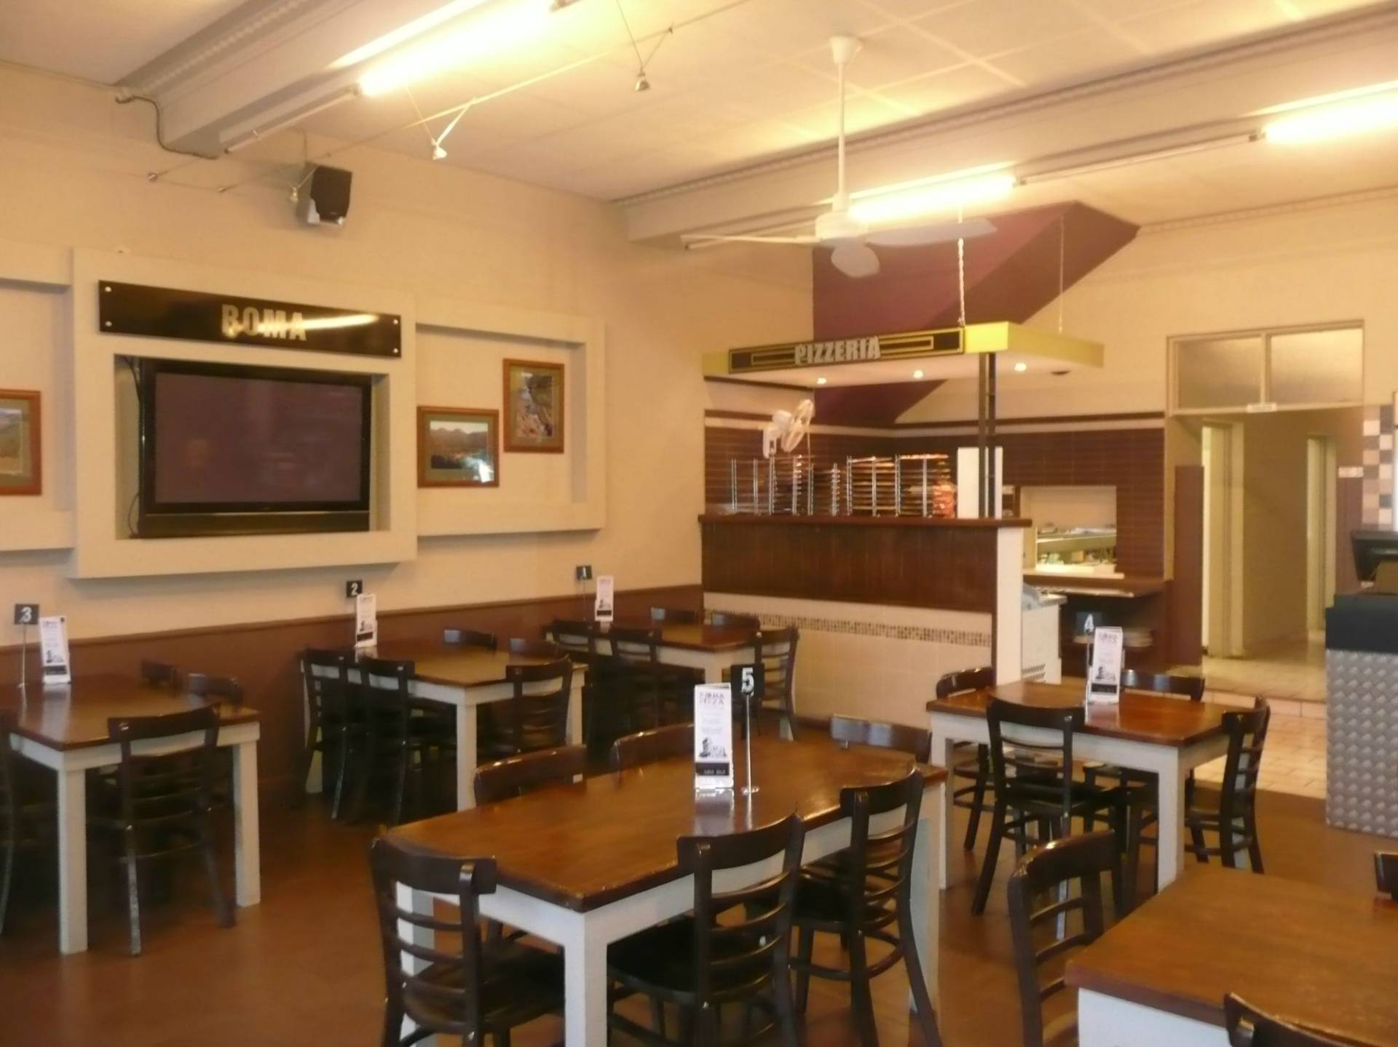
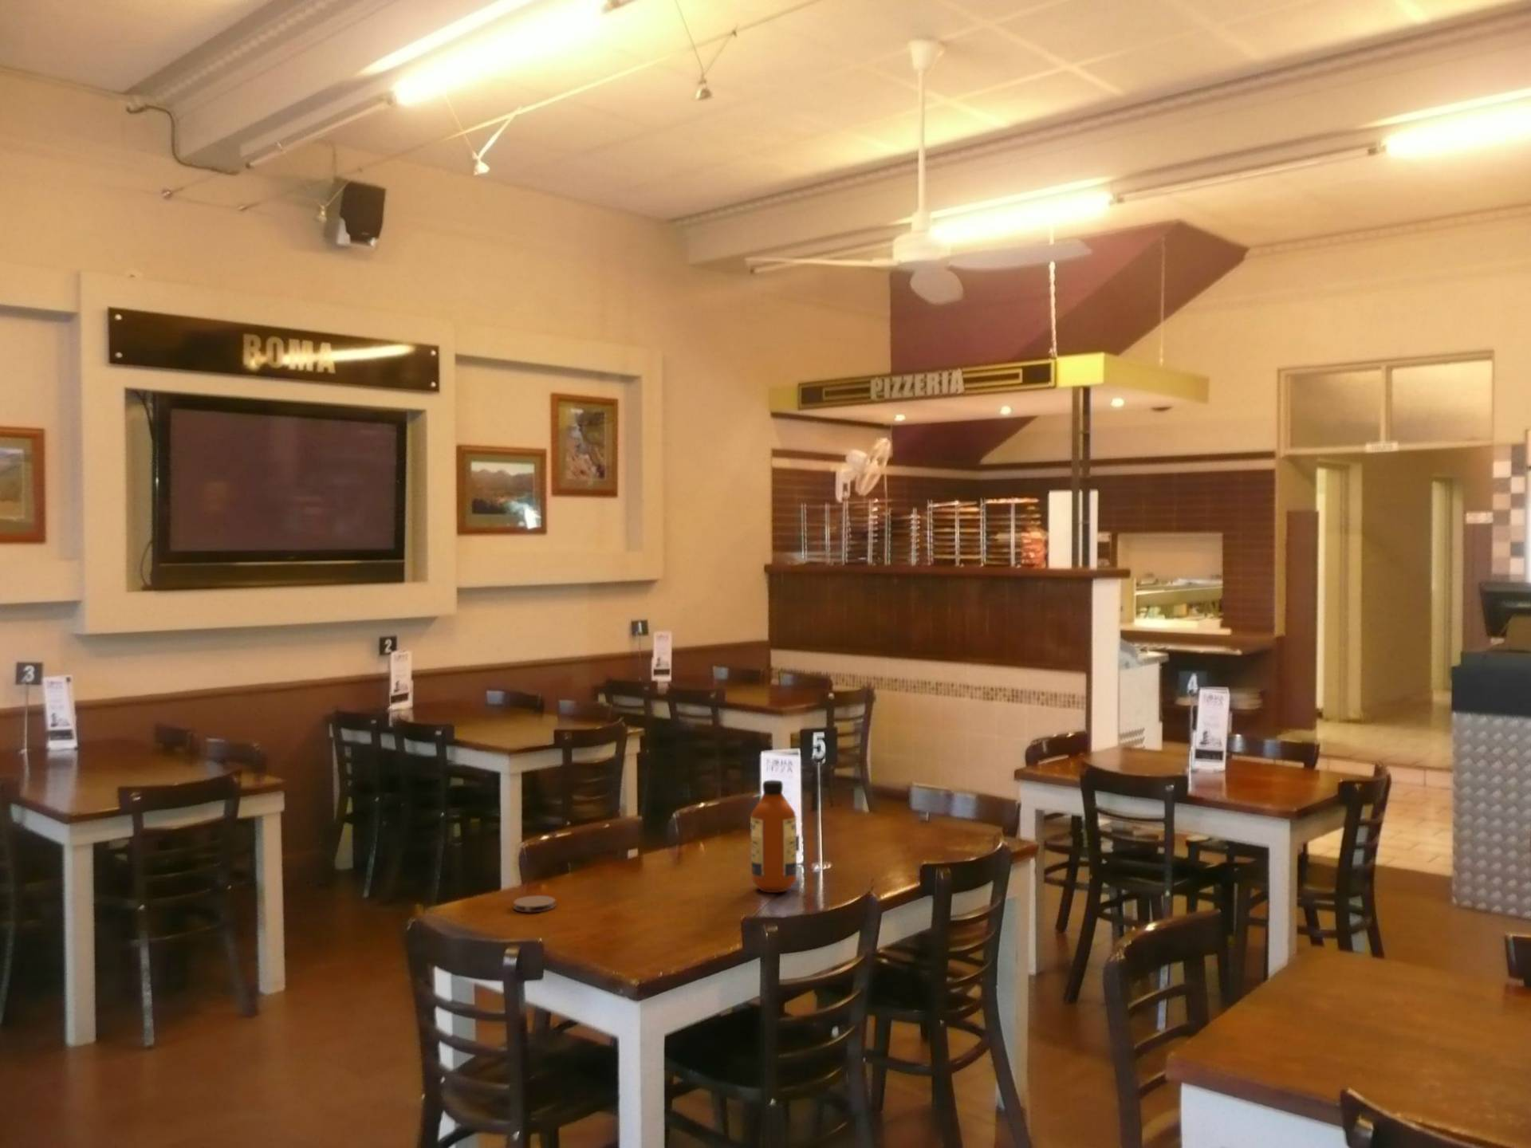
+ bottle [750,779,797,894]
+ coaster [512,895,557,913]
